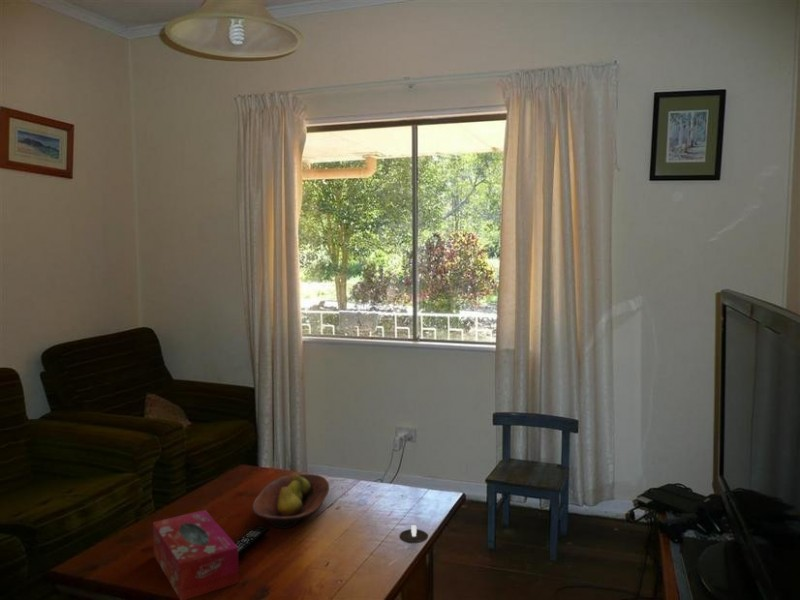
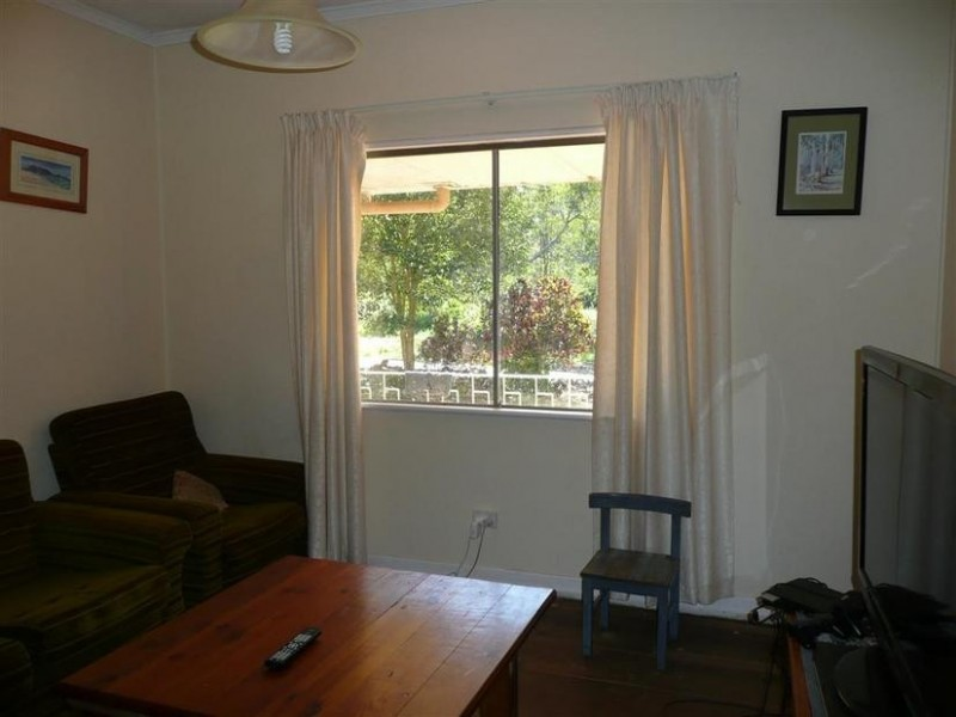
- candle [399,524,429,543]
- fruit bowl [251,473,330,530]
- tissue box [152,509,240,600]
